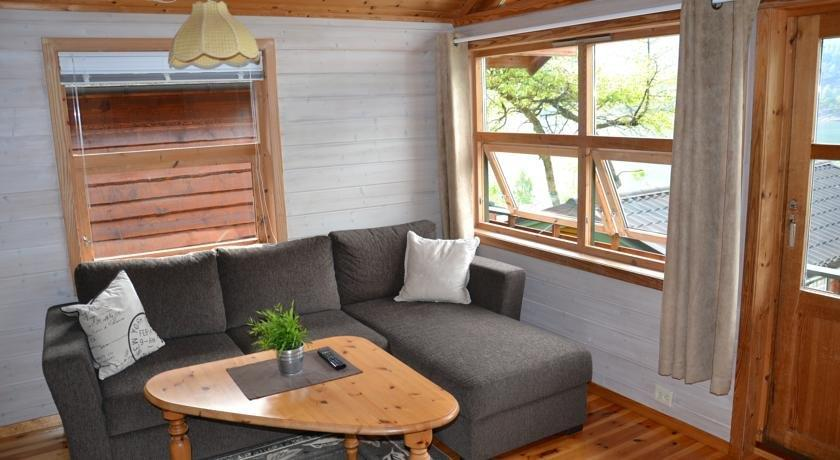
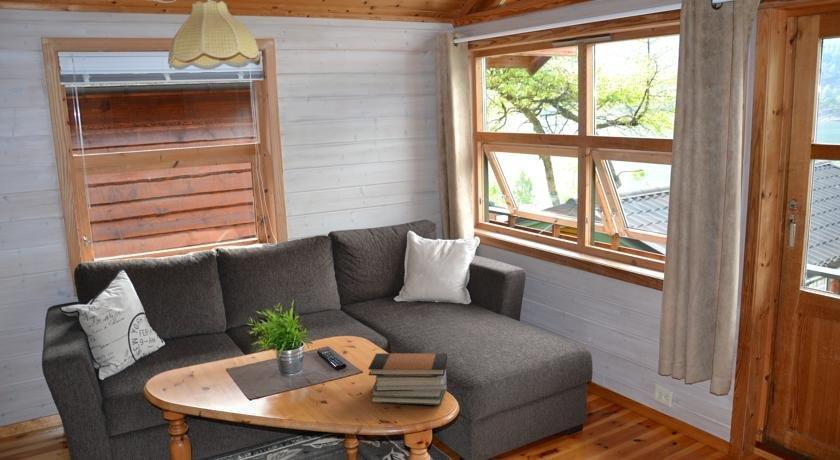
+ book stack [367,352,448,406]
